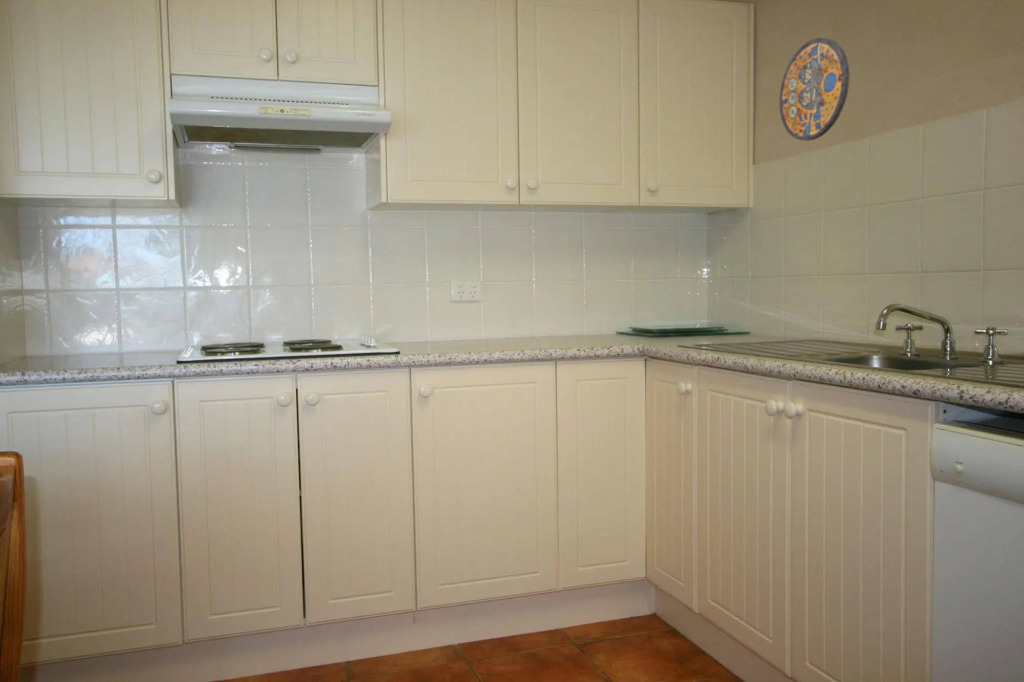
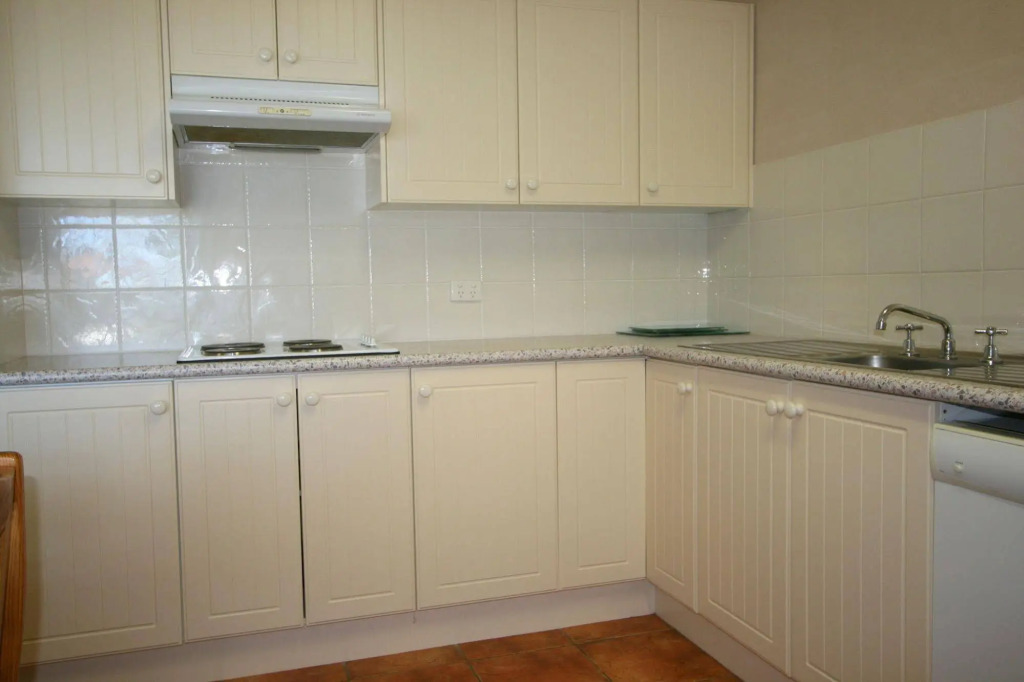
- manhole cover [779,37,850,142]
